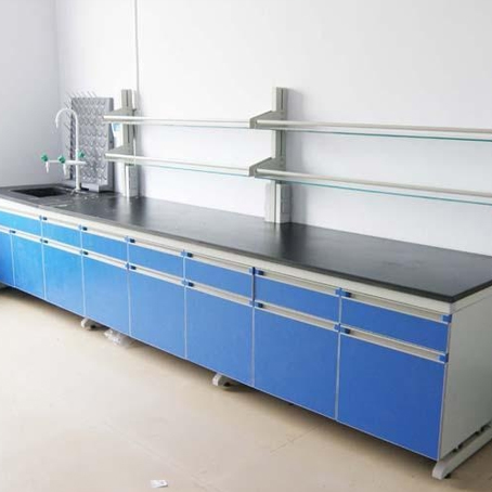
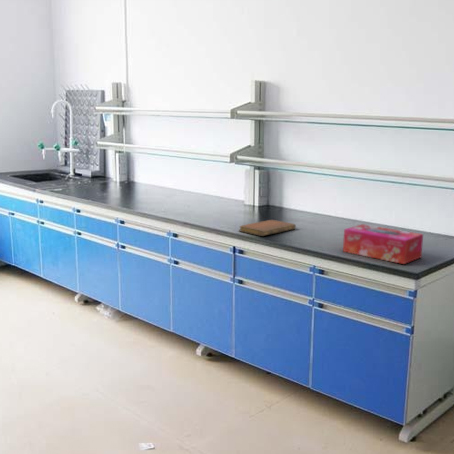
+ tissue box [342,223,424,265]
+ notebook [238,219,297,237]
